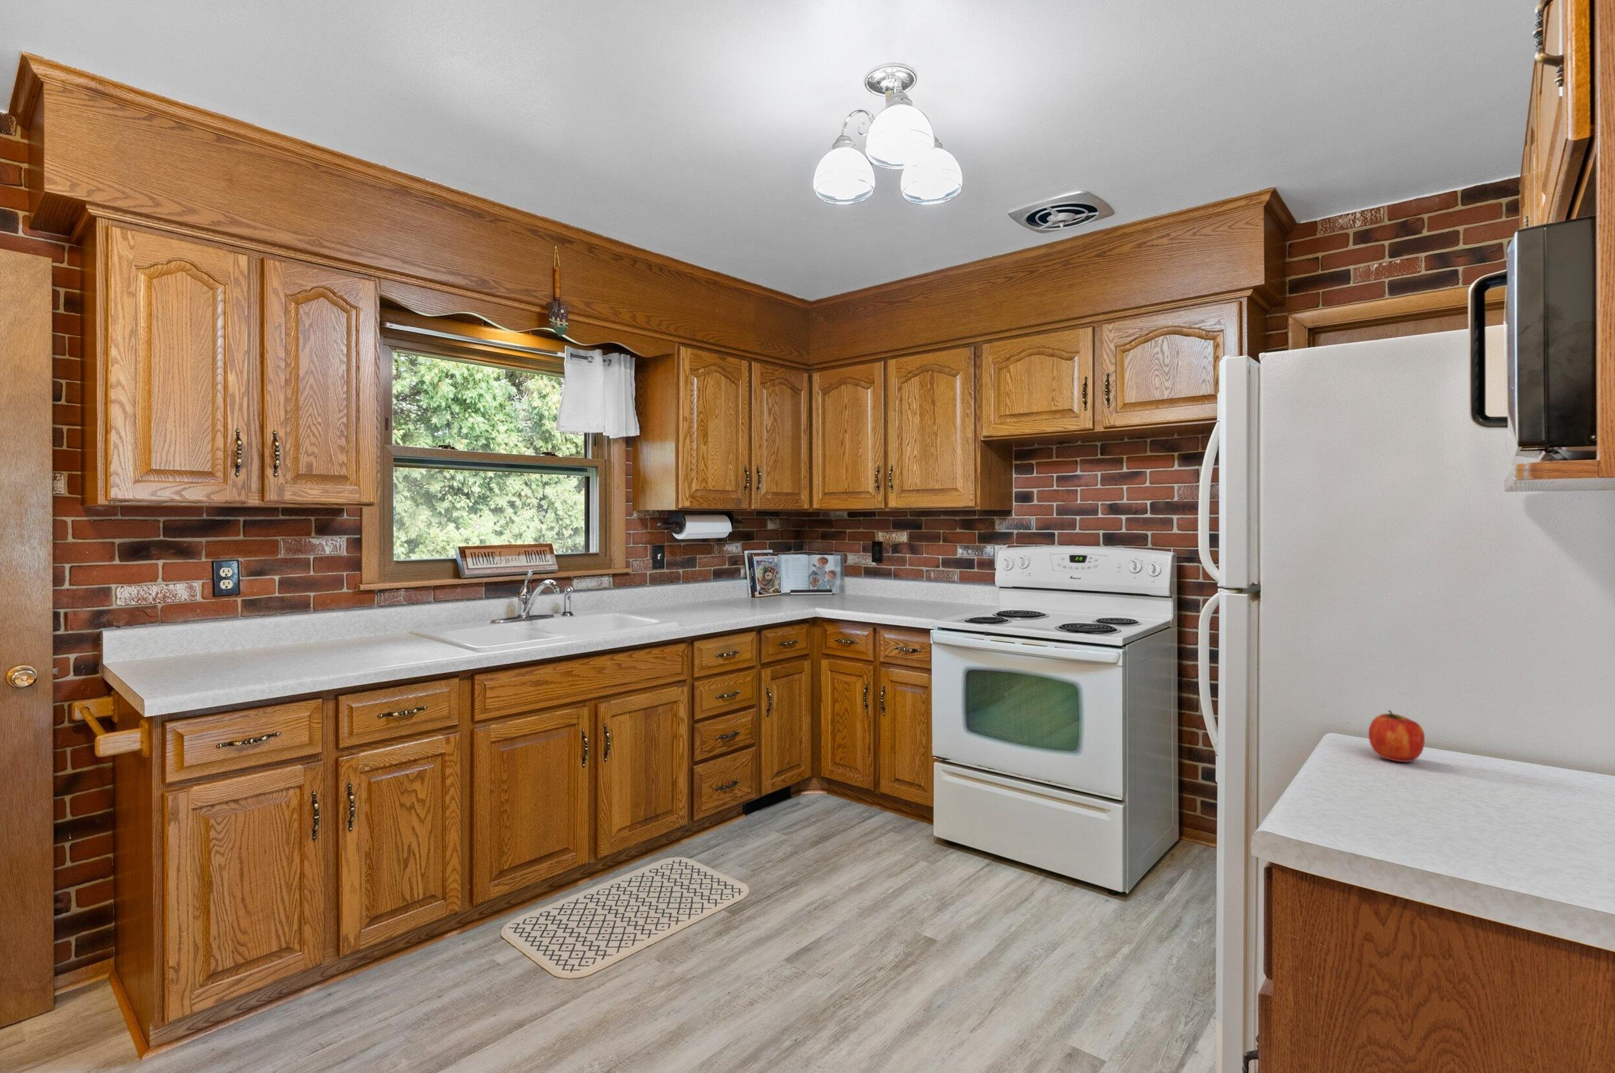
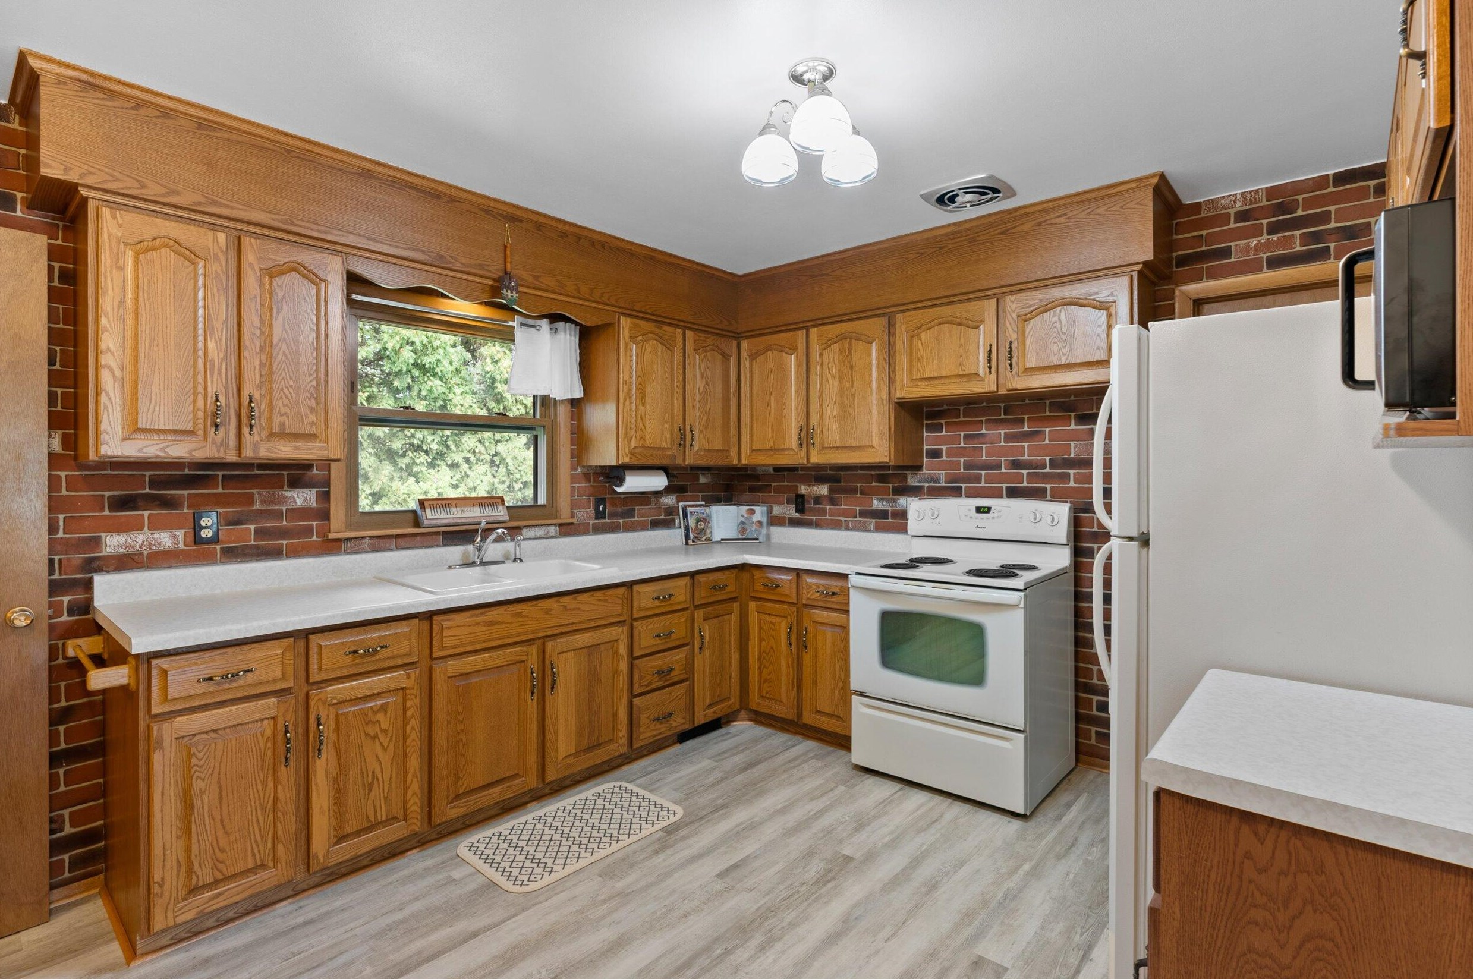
- fruit [1368,709,1426,763]
